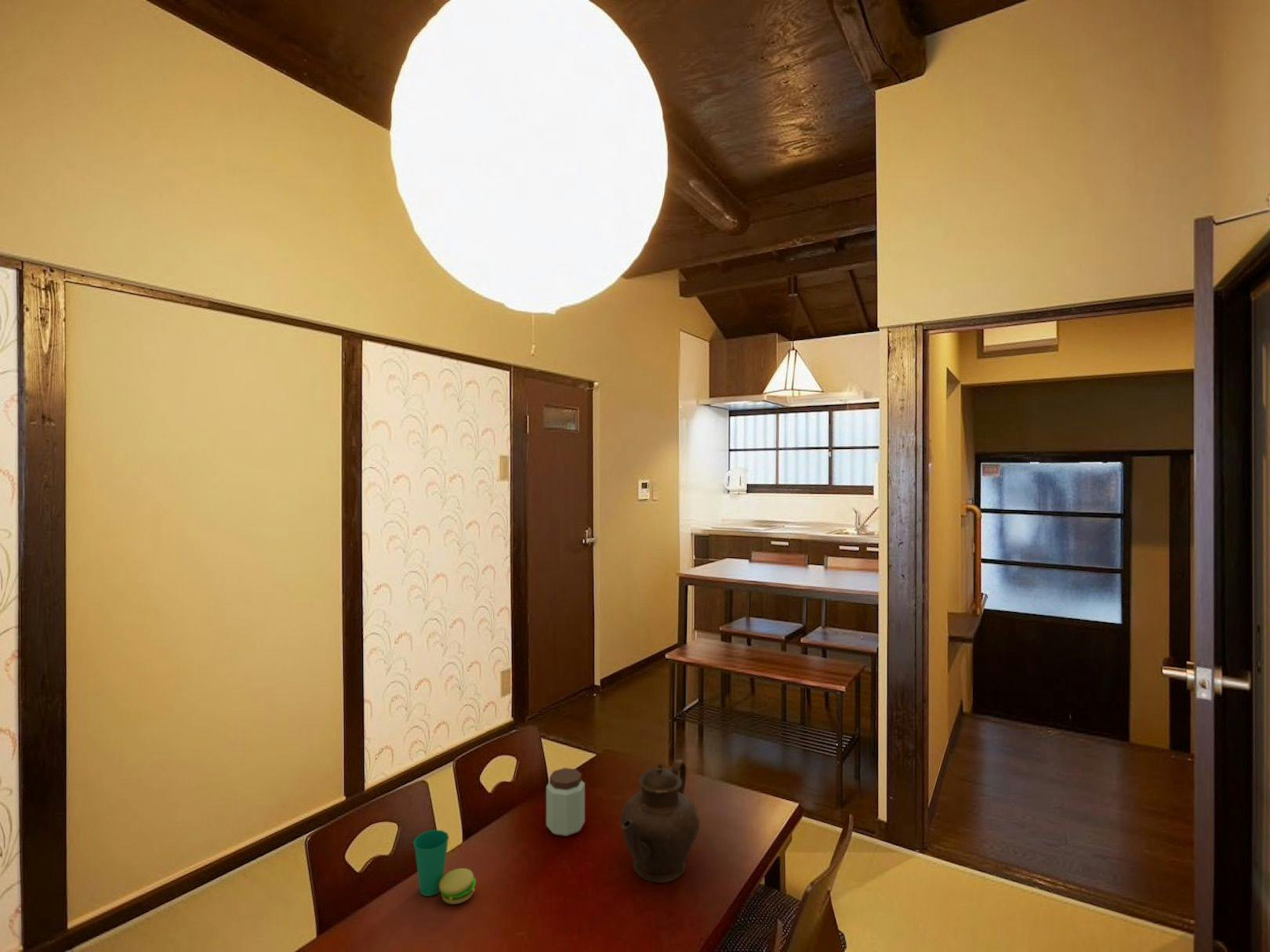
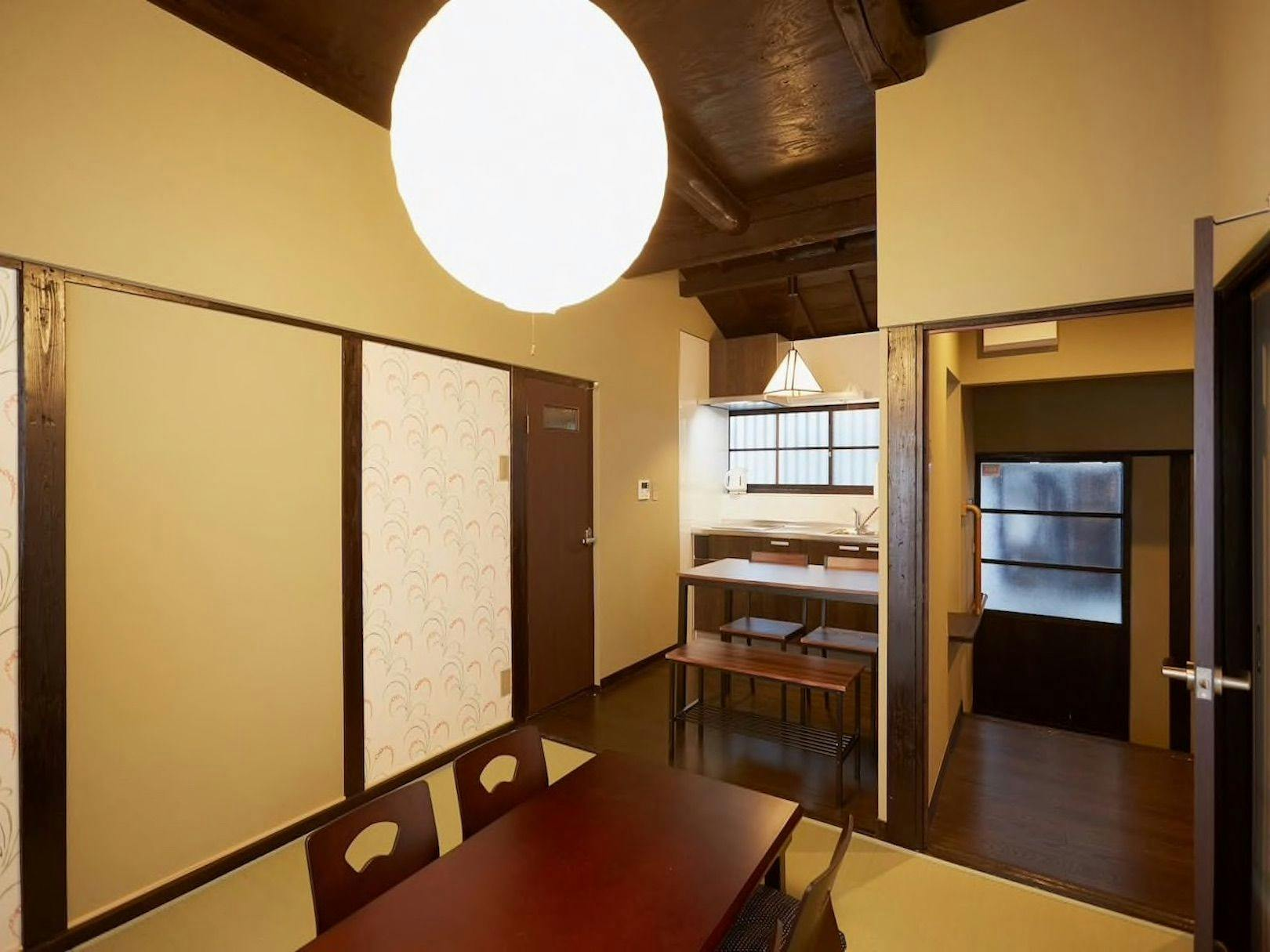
- cup [413,829,477,905]
- peanut butter [546,767,586,837]
- teapot [620,759,700,884]
